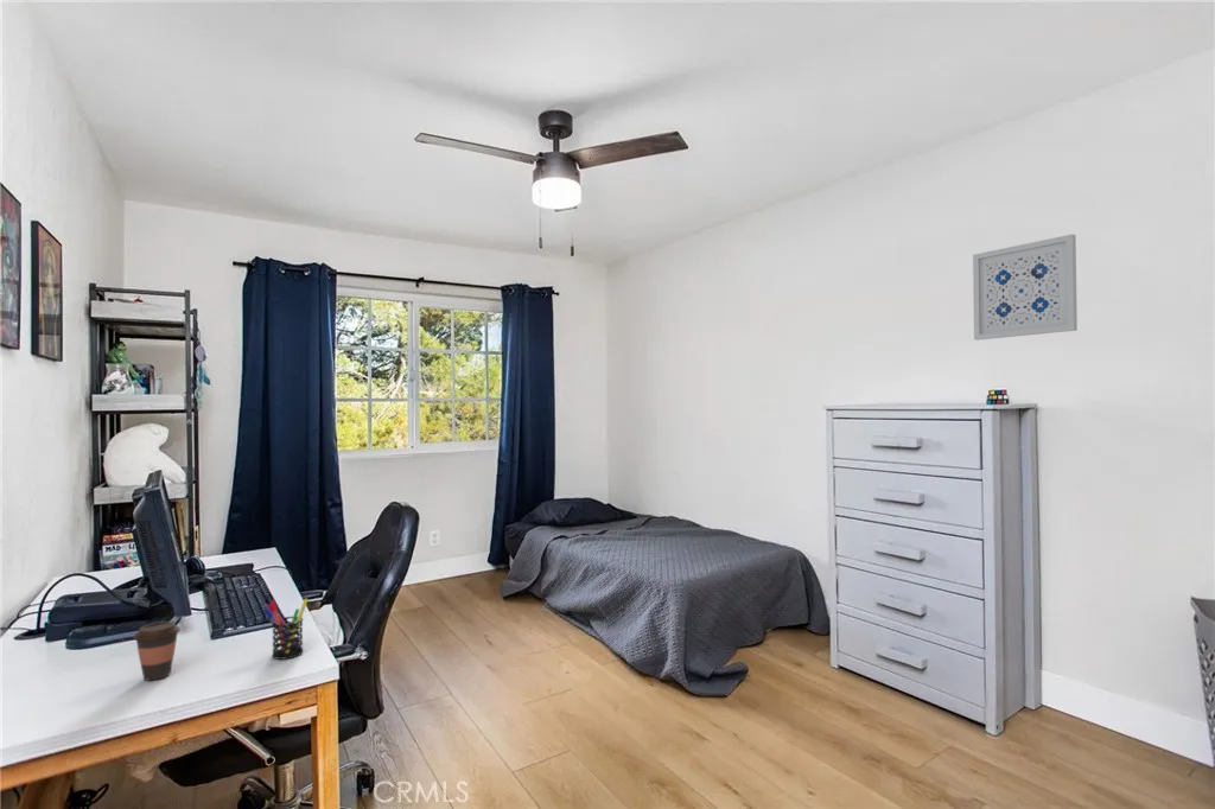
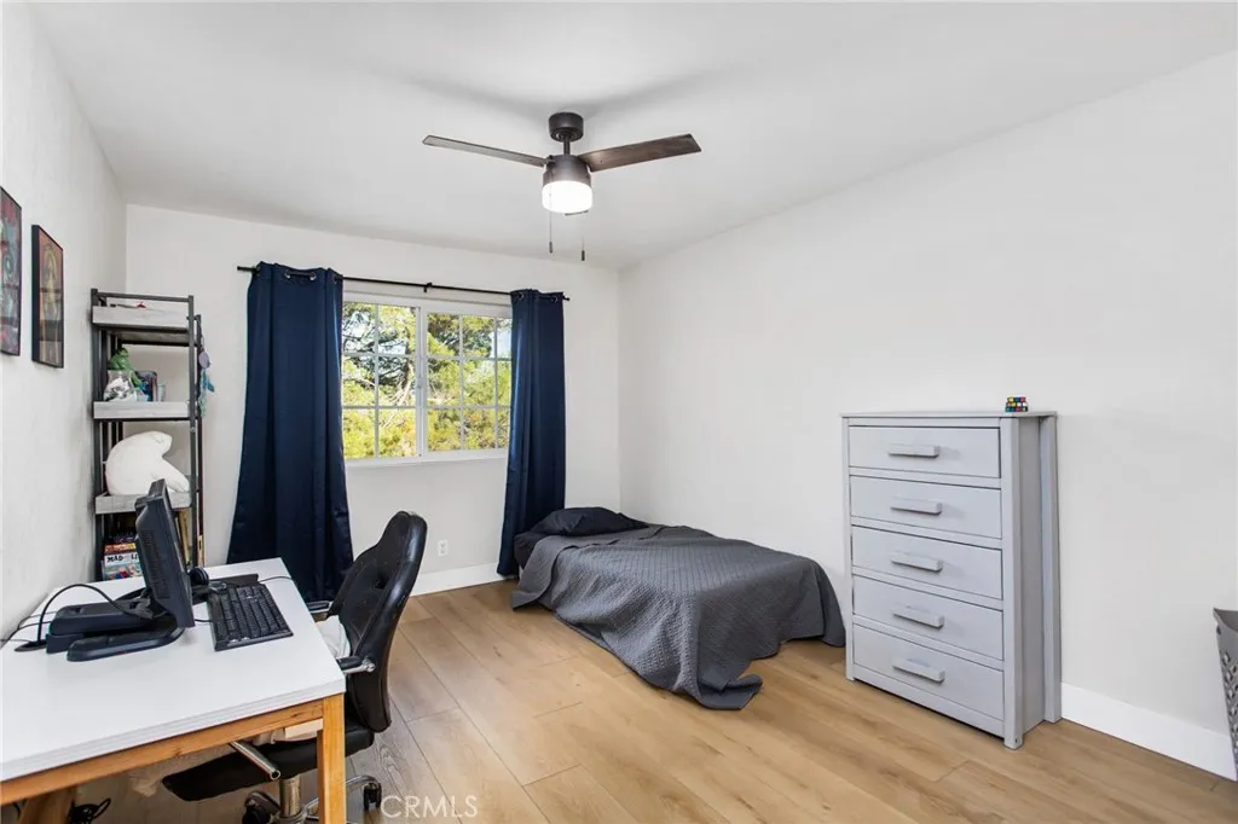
- coffee cup [132,620,182,682]
- wall art [972,234,1079,342]
- pen holder [262,598,310,661]
